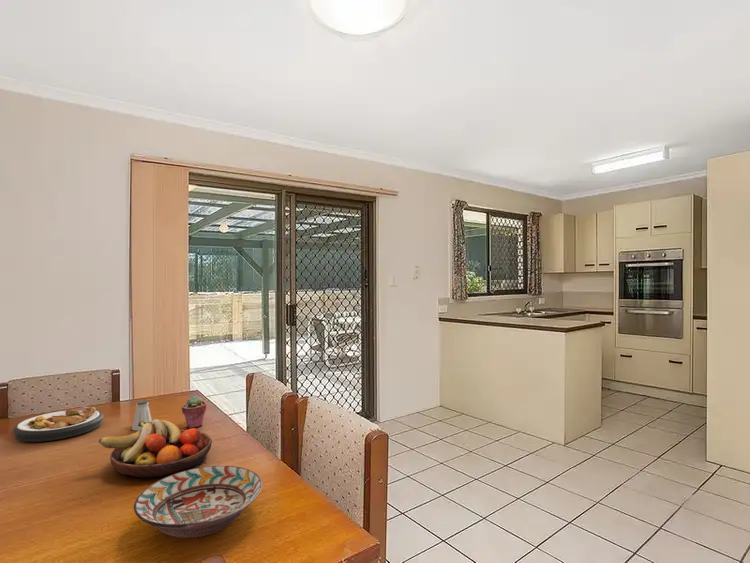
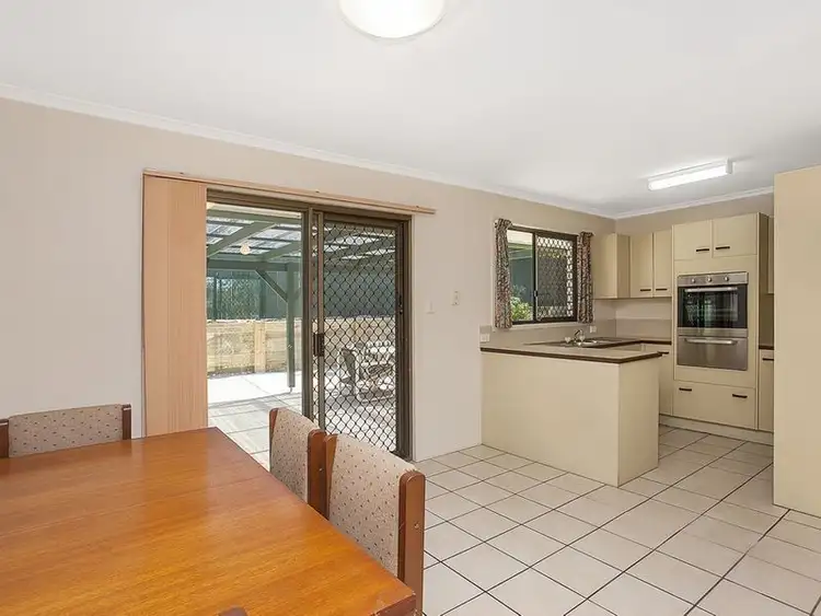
- fruit bowl [98,418,213,479]
- decorative bowl [133,465,263,539]
- saltshaker [131,400,153,432]
- plate [12,405,105,443]
- potted succulent [181,395,208,429]
